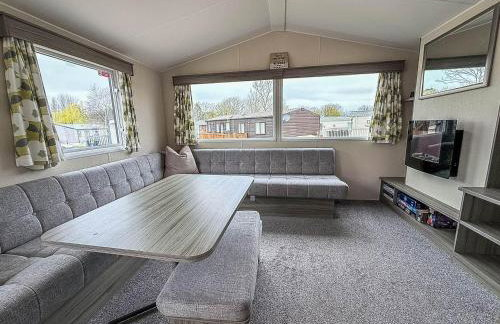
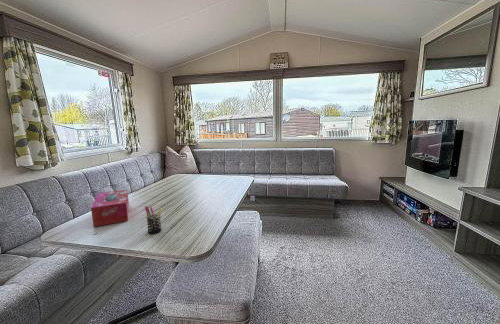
+ pen holder [144,205,163,235]
+ tissue box [90,189,130,228]
